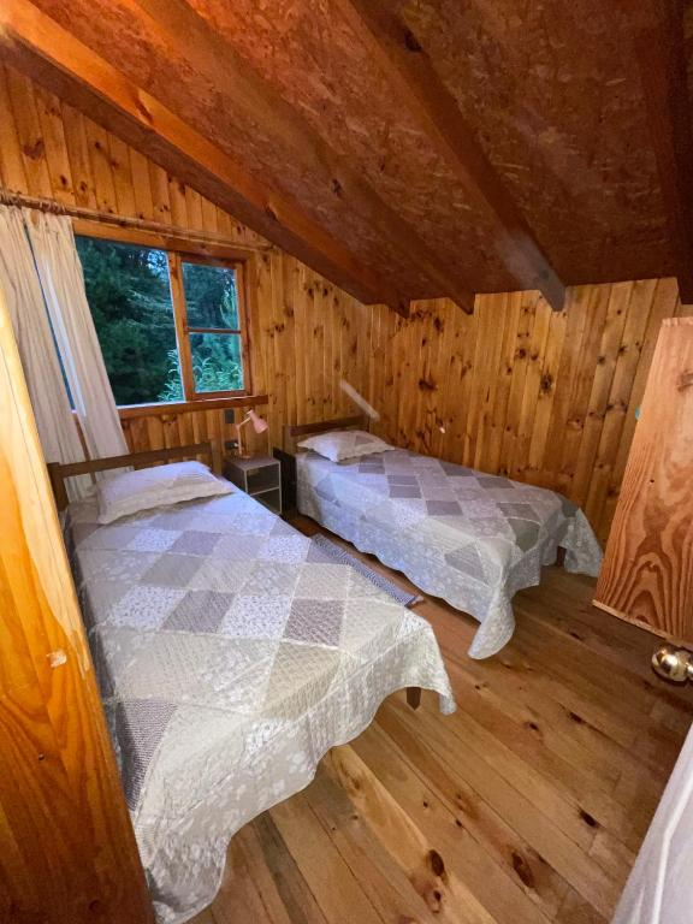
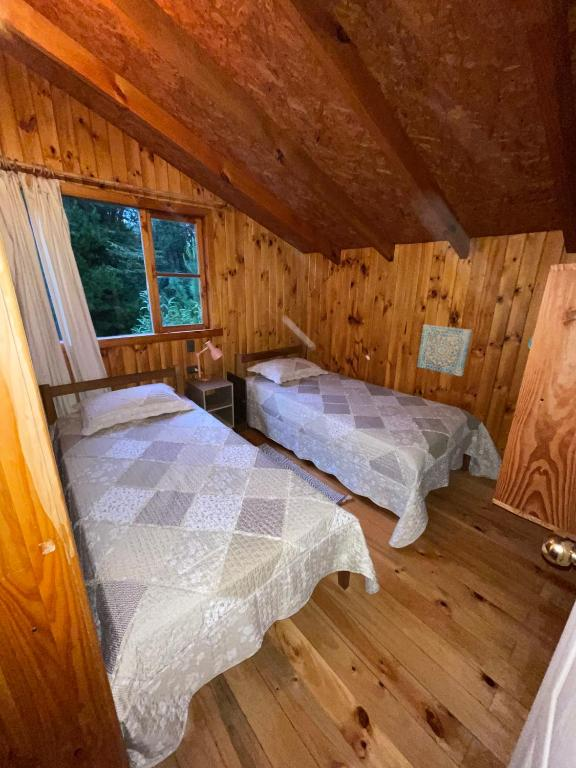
+ wall art [416,323,473,377]
